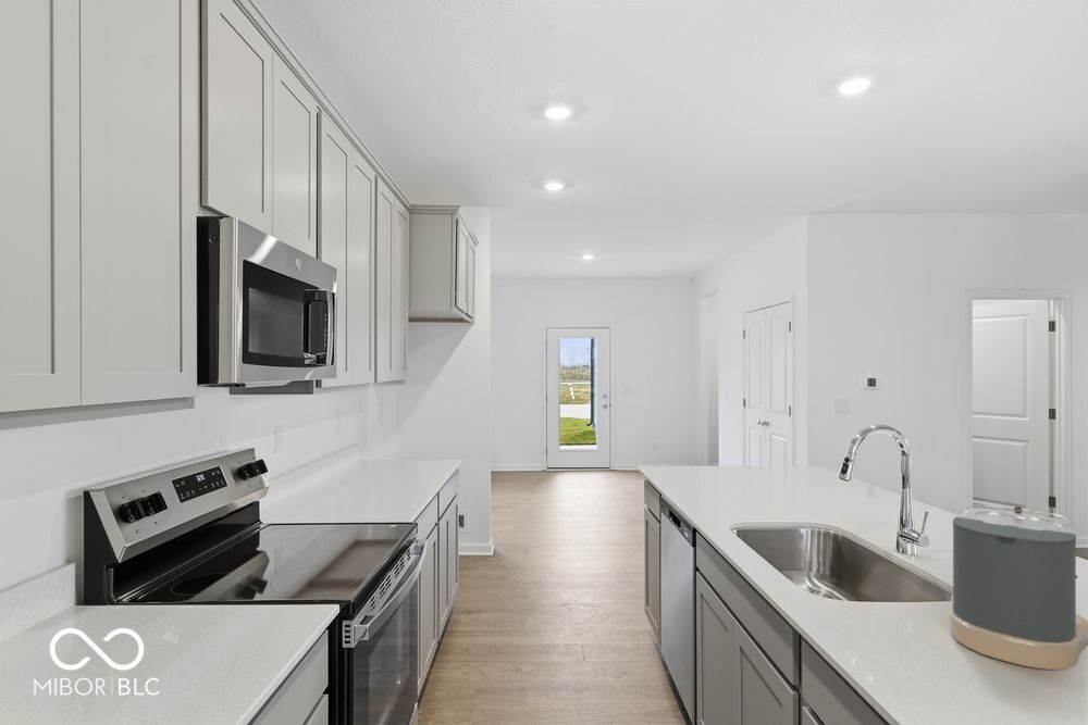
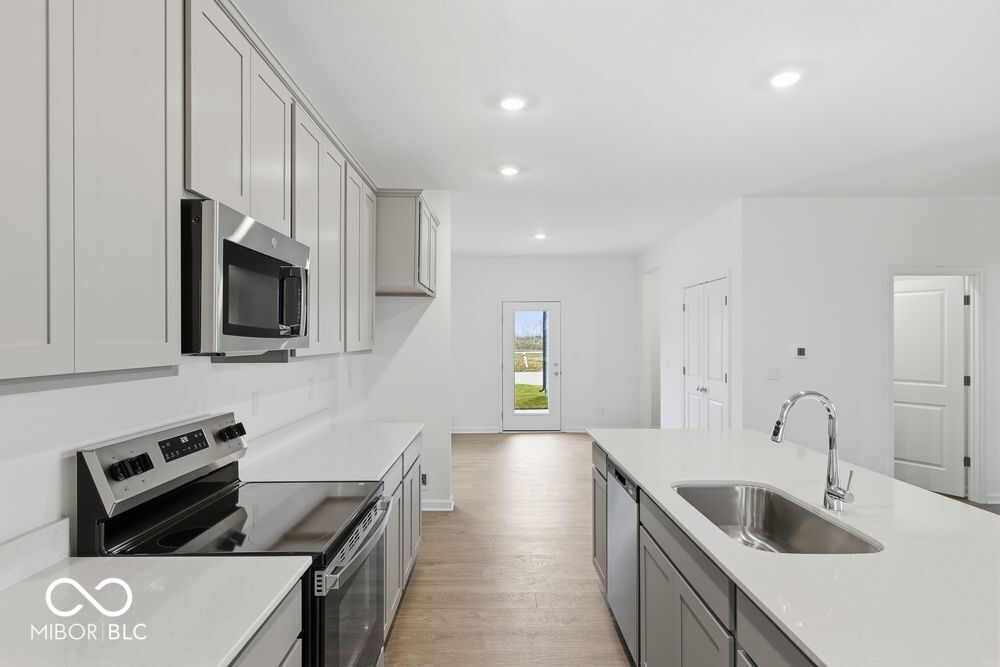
- coffee maker [948,503,1088,671]
